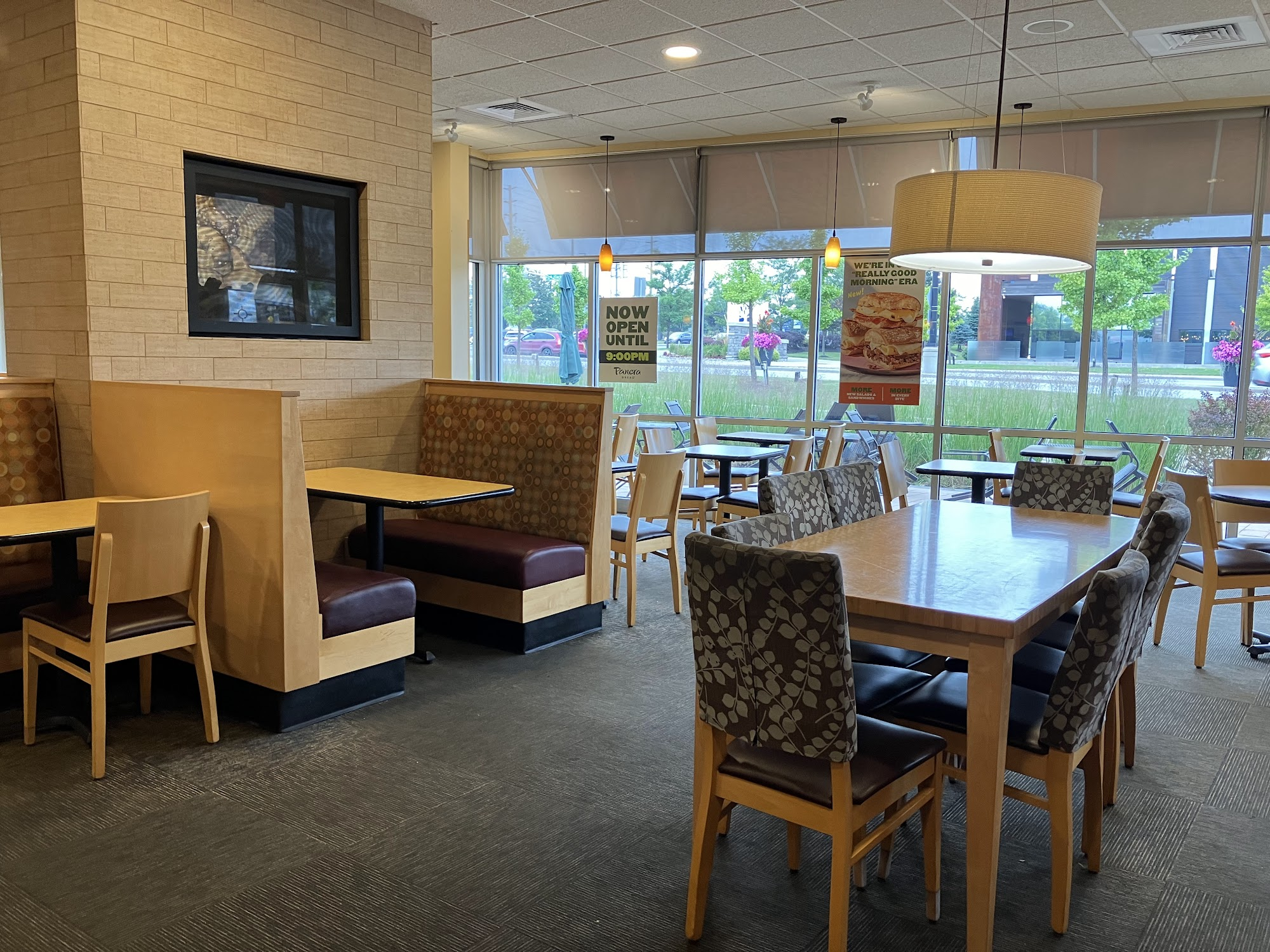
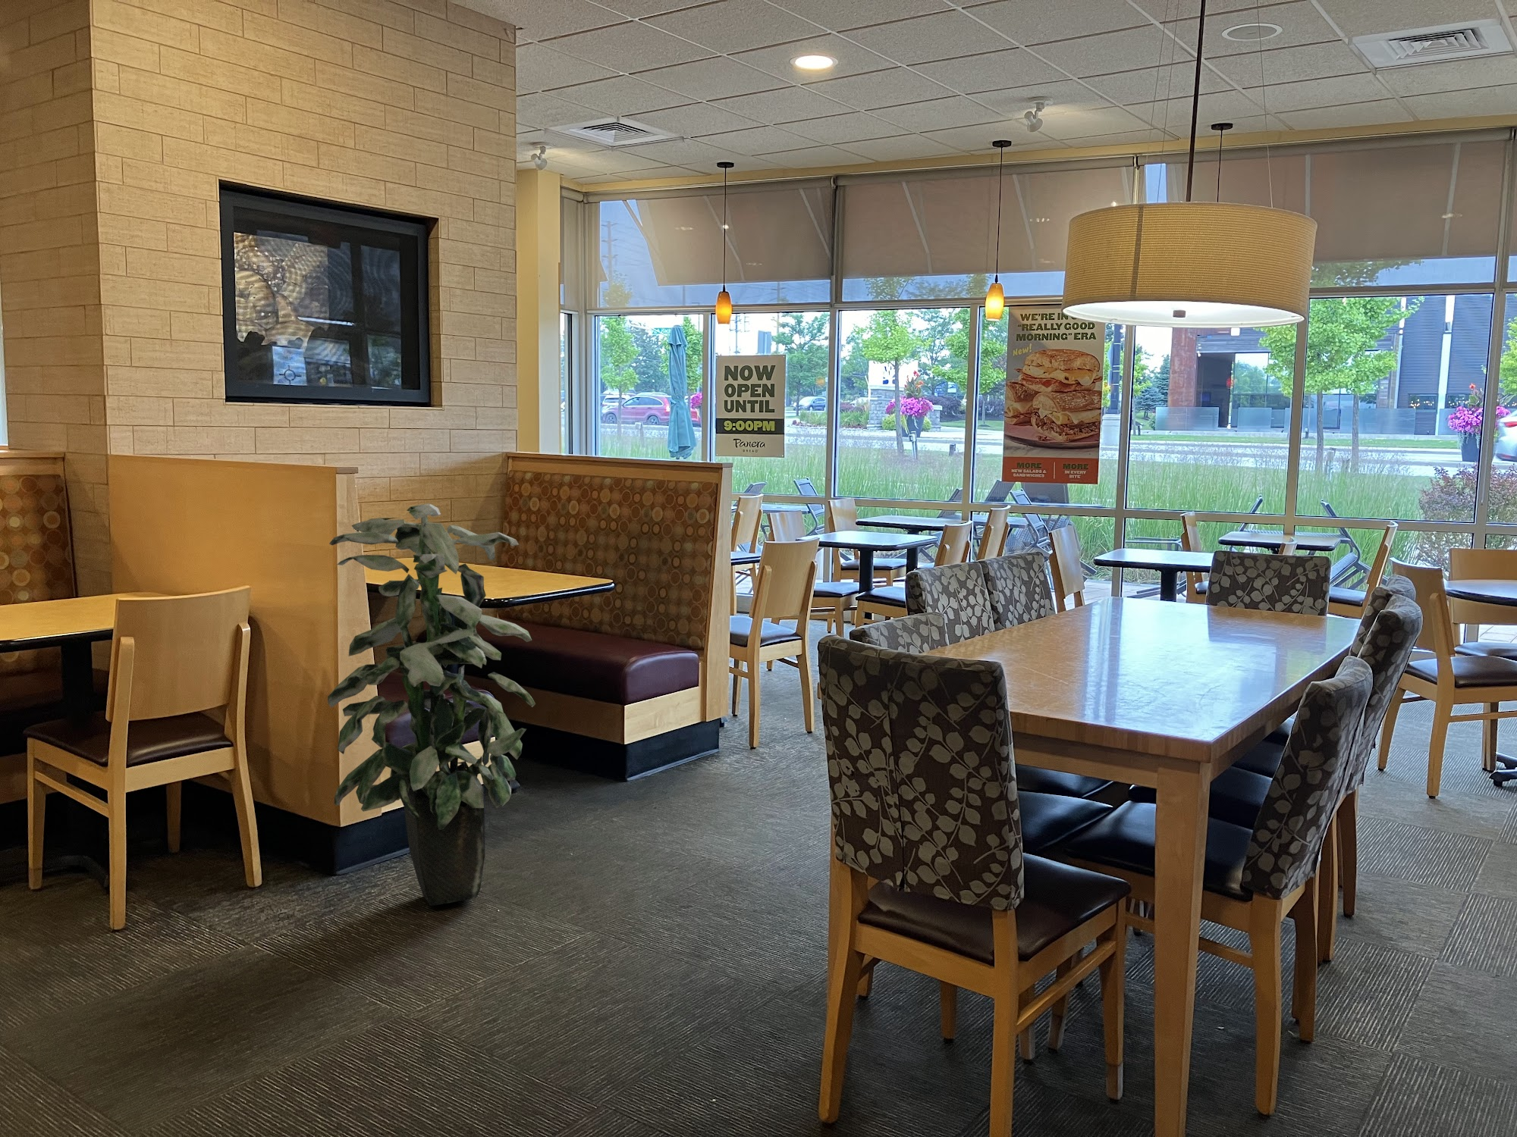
+ indoor plant [327,503,536,905]
